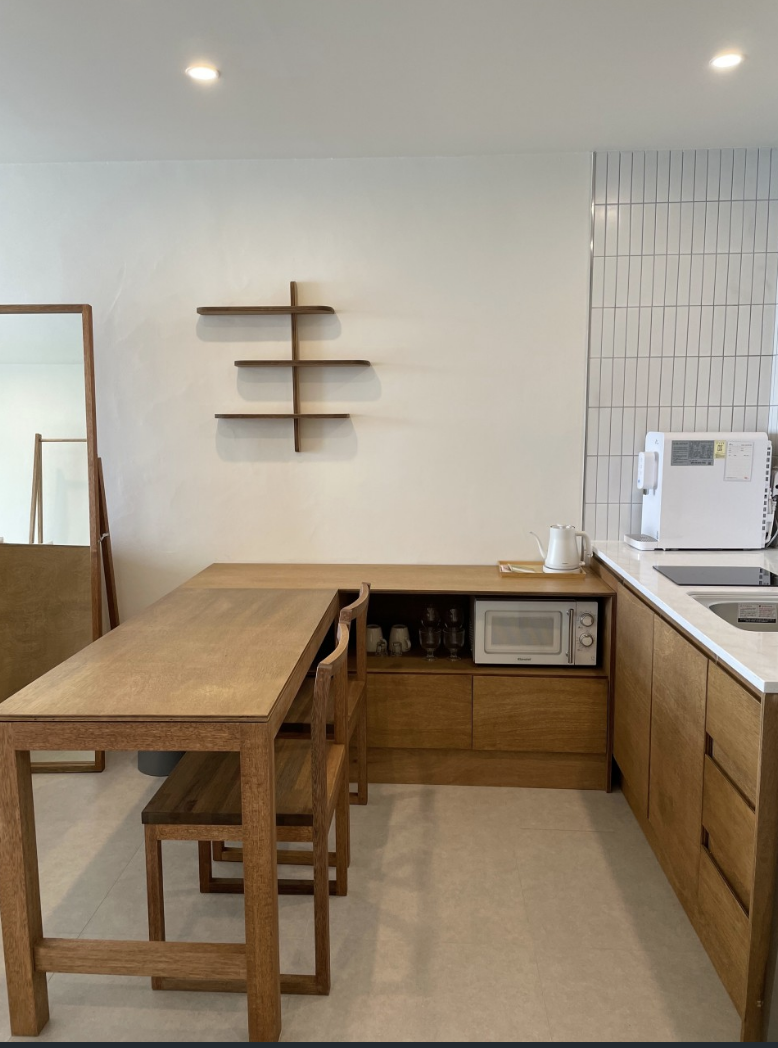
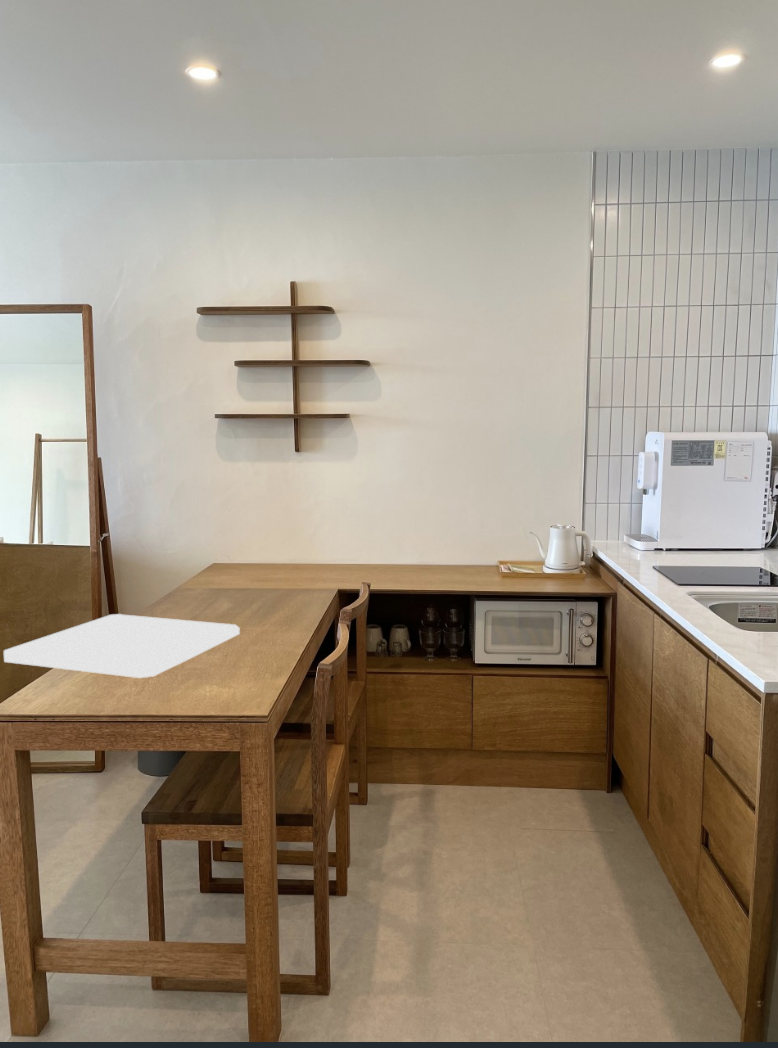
+ placemat [3,613,241,679]
